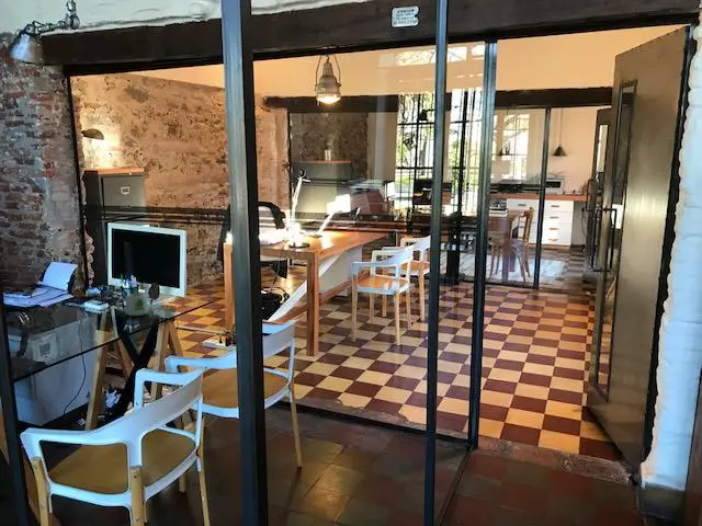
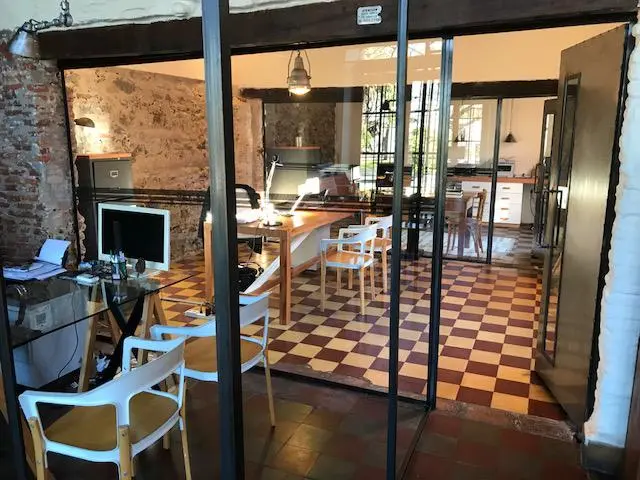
- mug [115,293,149,317]
